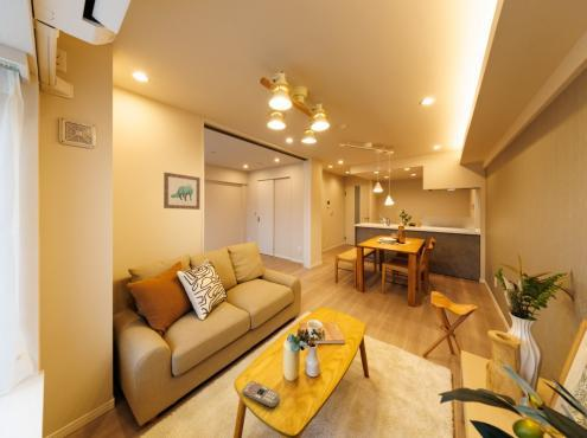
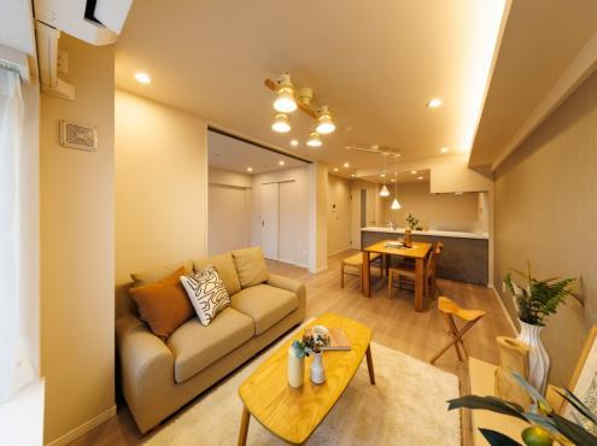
- remote control [241,380,281,408]
- wall art [162,172,202,211]
